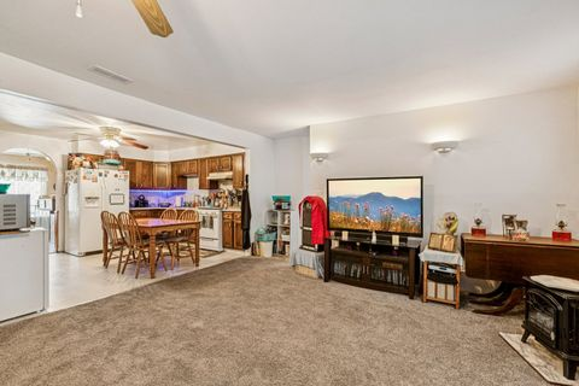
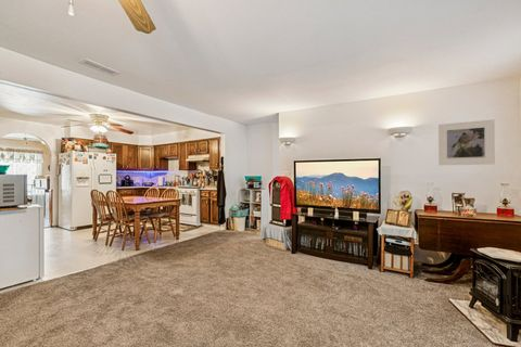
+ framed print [437,118,496,166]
